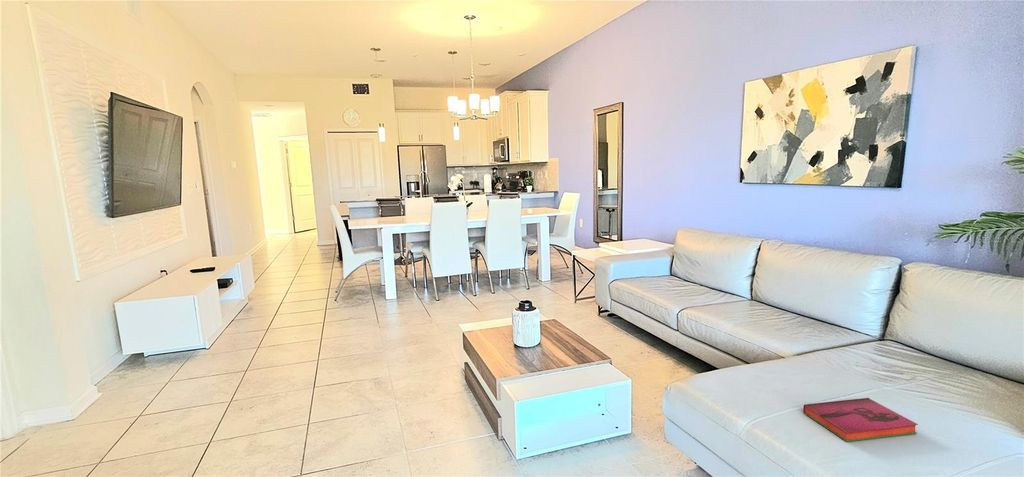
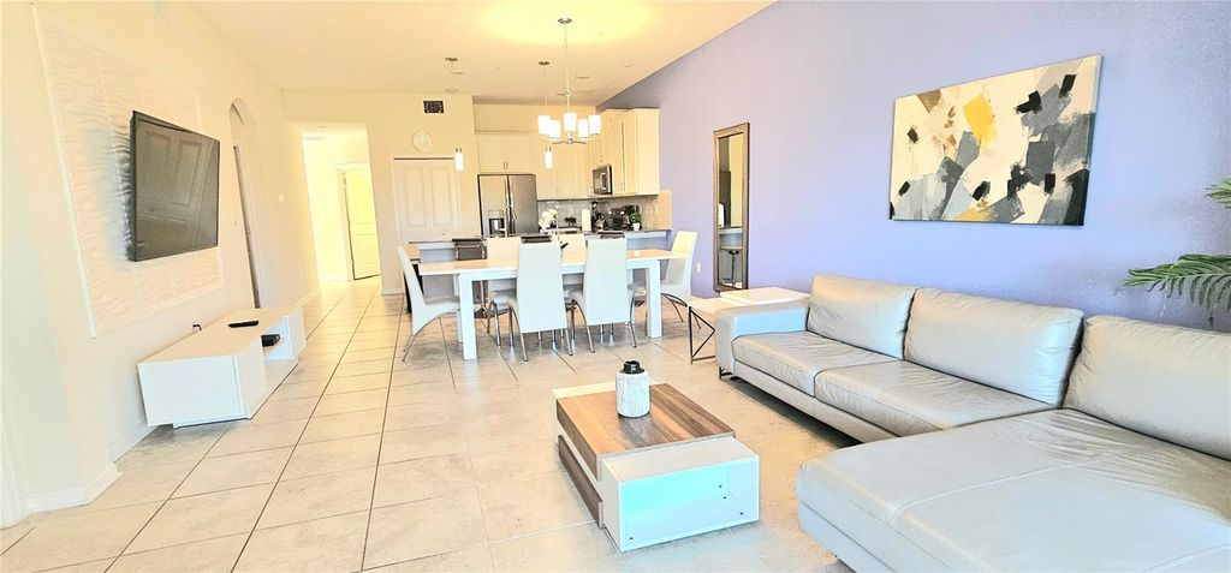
- hardback book [802,397,919,442]
